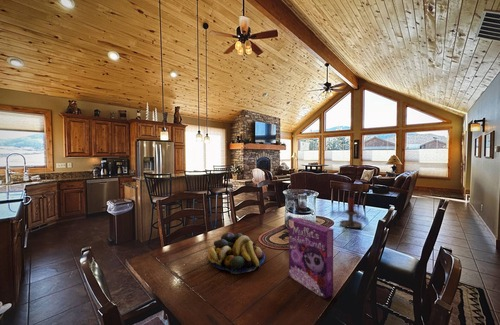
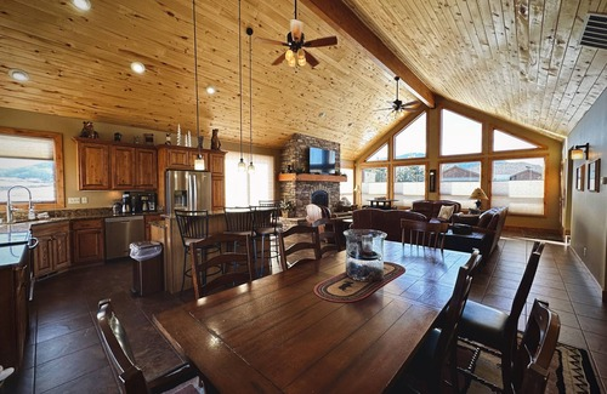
- fruit bowl [207,232,266,275]
- candle holder [339,196,363,229]
- cereal box [288,217,334,300]
